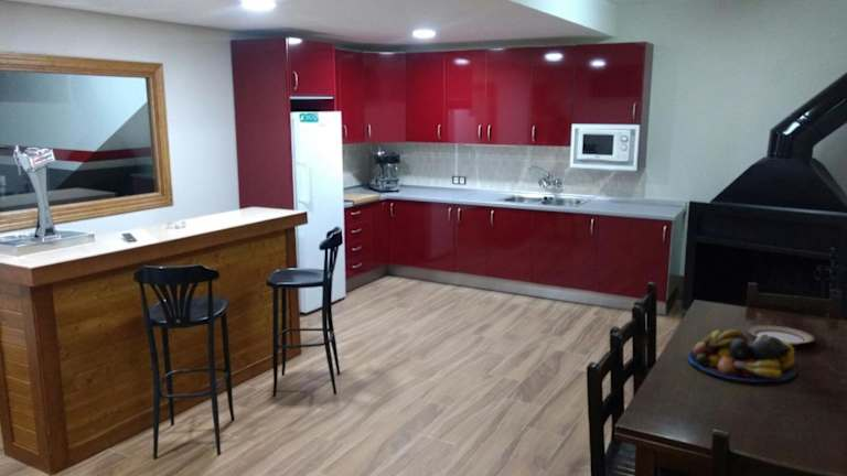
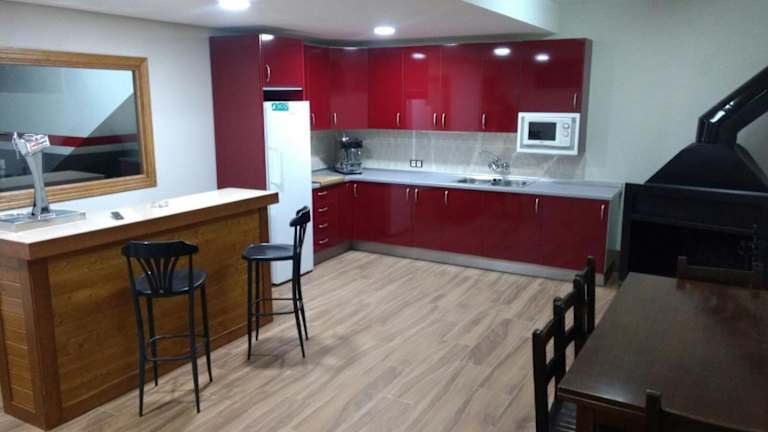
- plate [746,324,815,346]
- fruit bowl [687,328,798,383]
